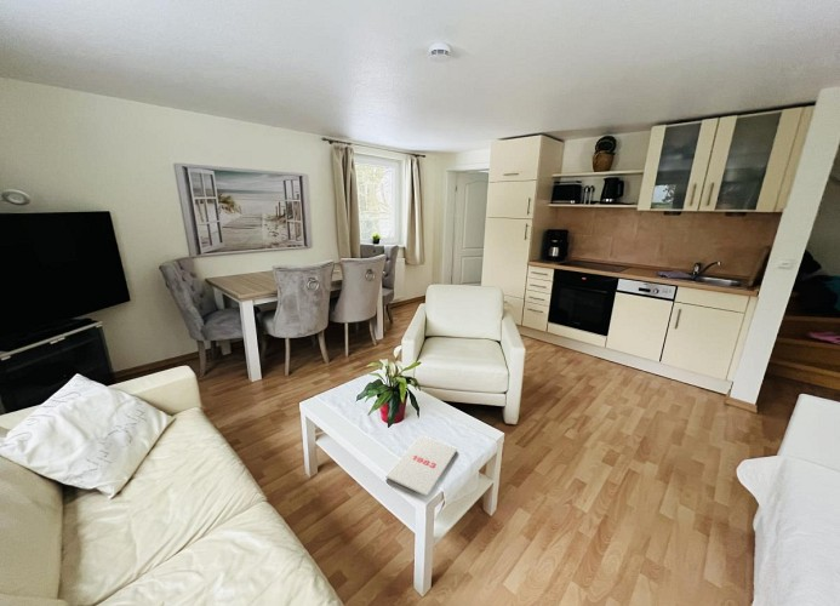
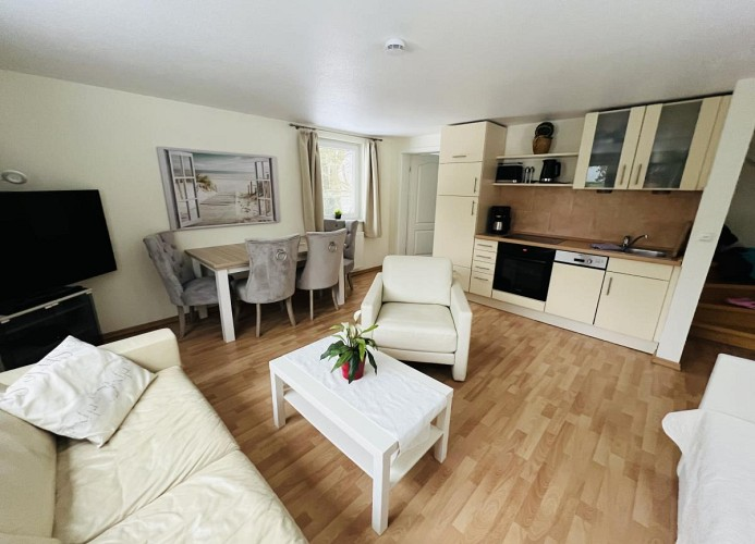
- magazine [384,434,458,498]
